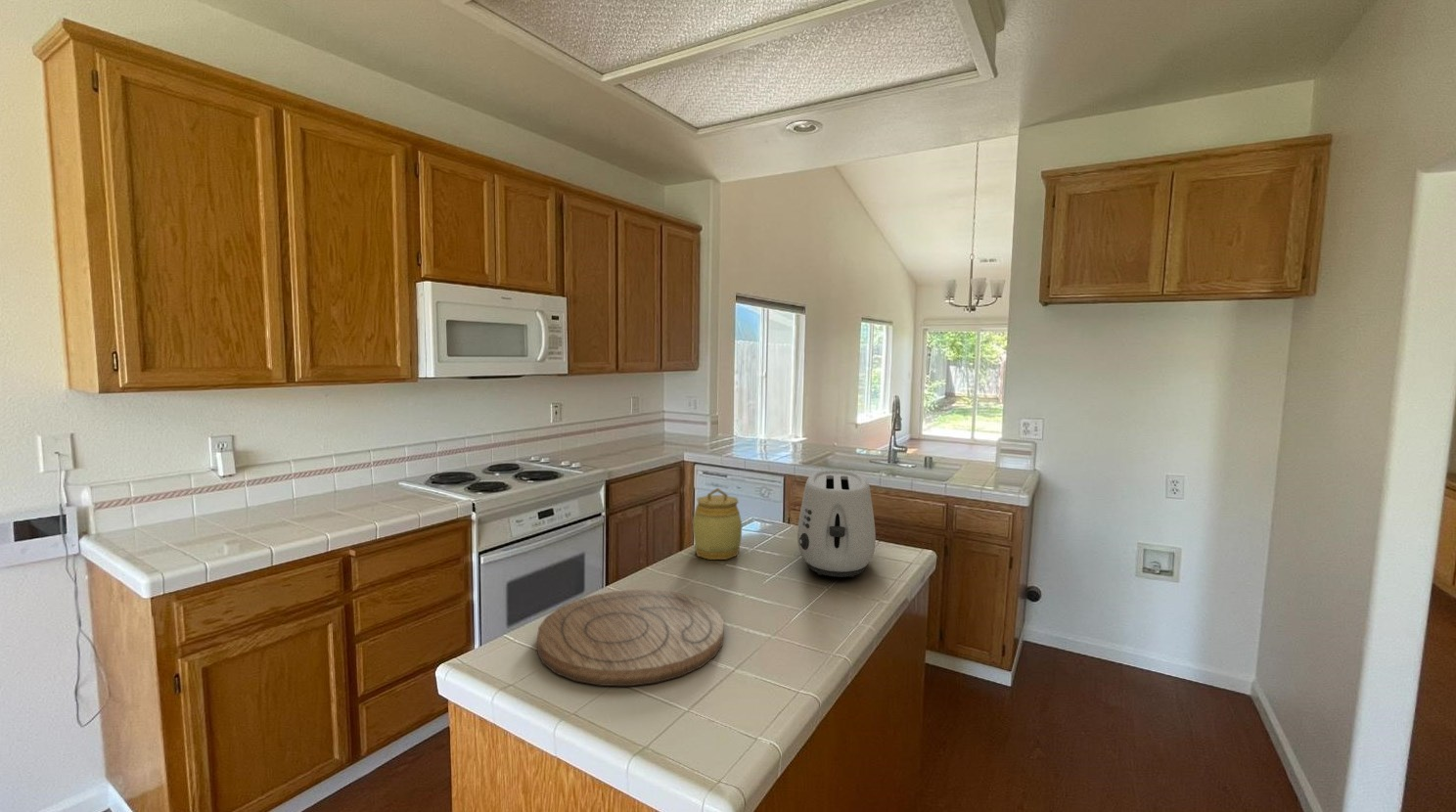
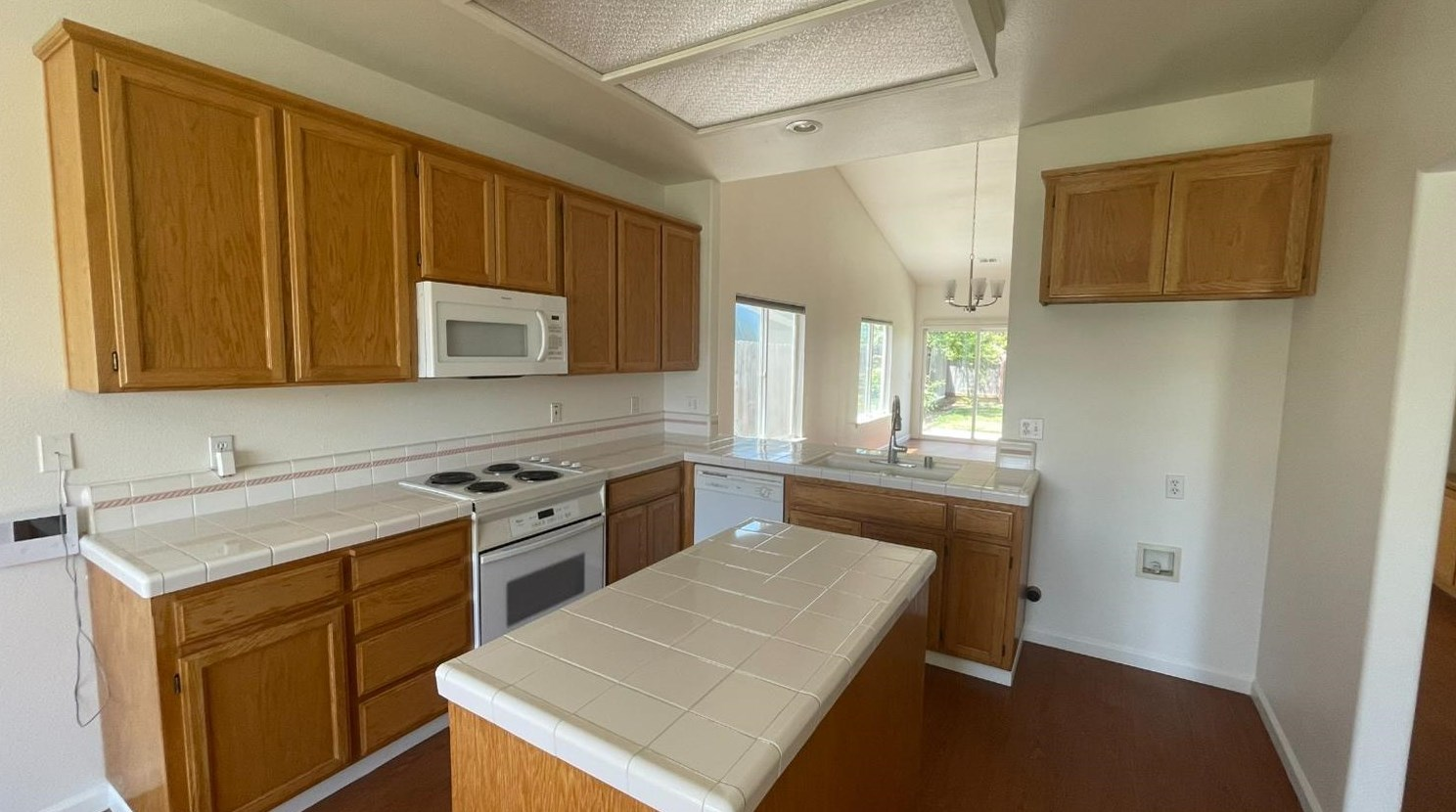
- toaster [796,470,877,578]
- jar [692,487,743,561]
- cutting board [536,589,724,687]
